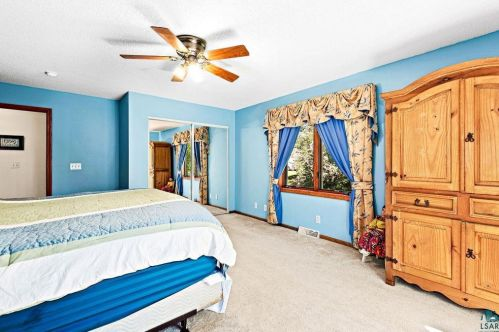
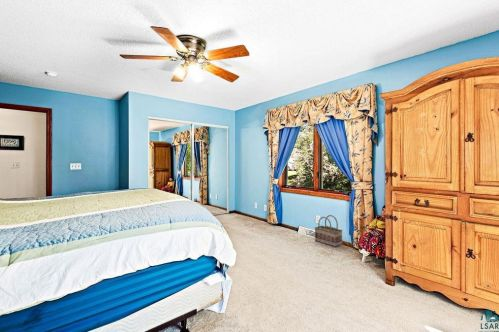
+ basket [314,214,343,248]
